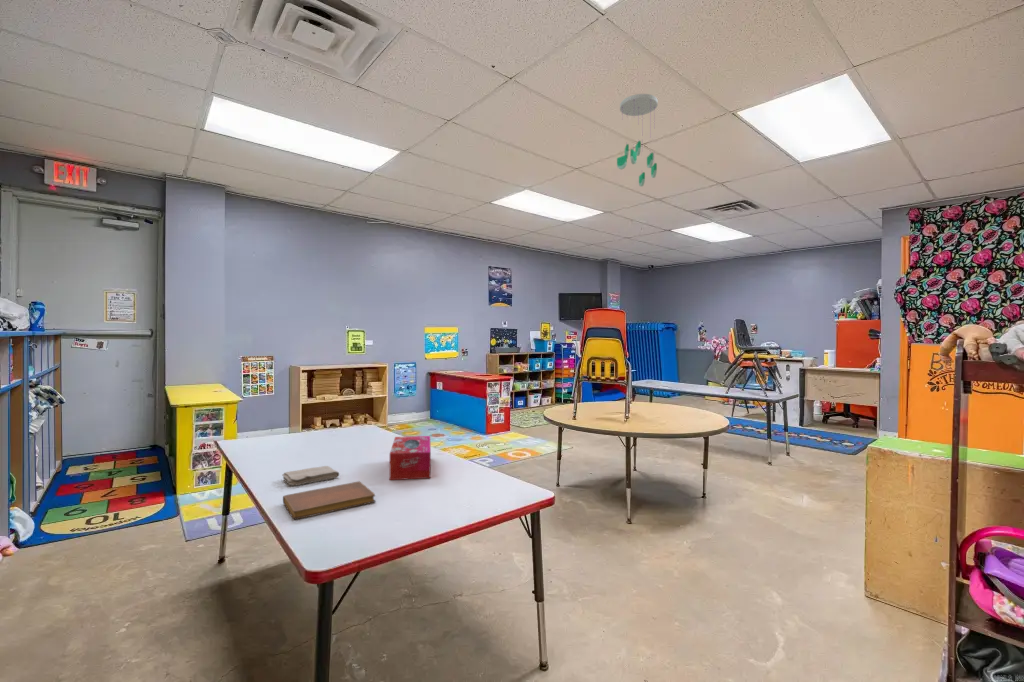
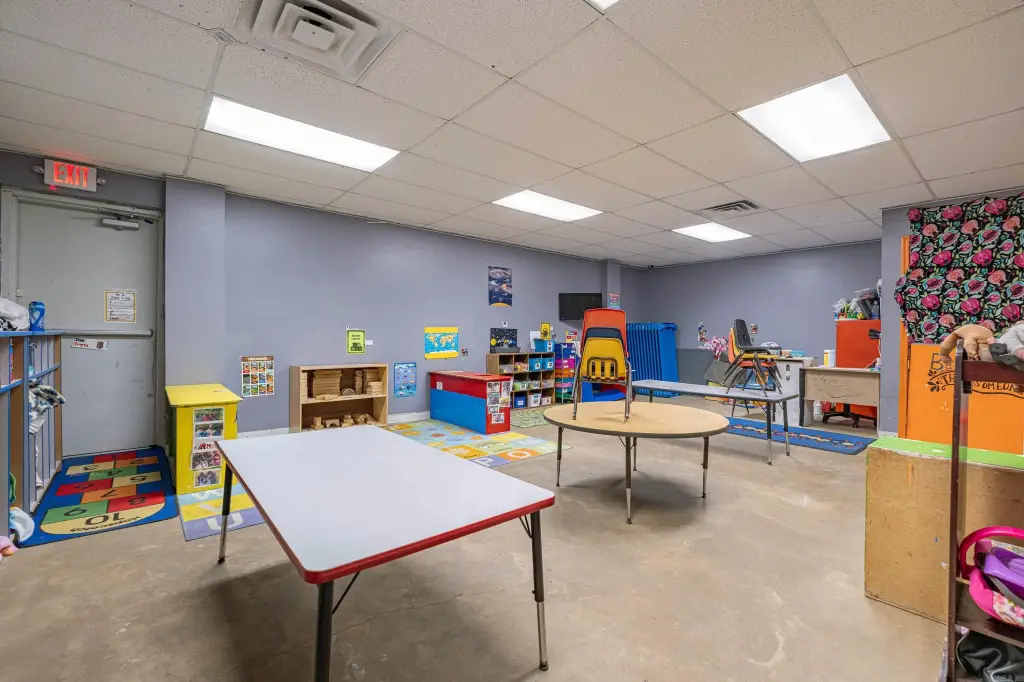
- washcloth [281,465,340,487]
- ceiling mobile [616,93,659,187]
- tissue box [388,435,432,481]
- notebook [282,480,376,520]
